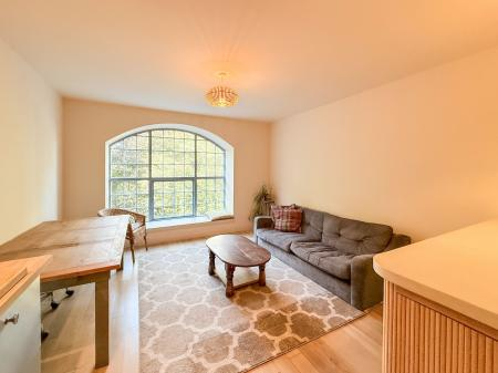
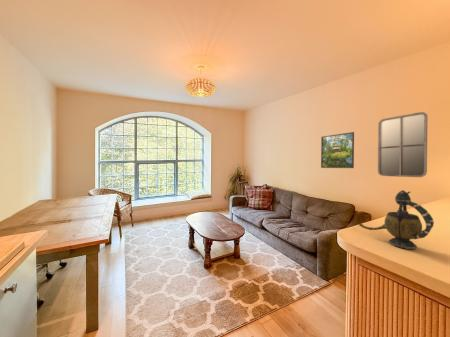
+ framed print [320,131,355,169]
+ teapot [358,189,435,250]
+ home mirror [377,111,429,178]
